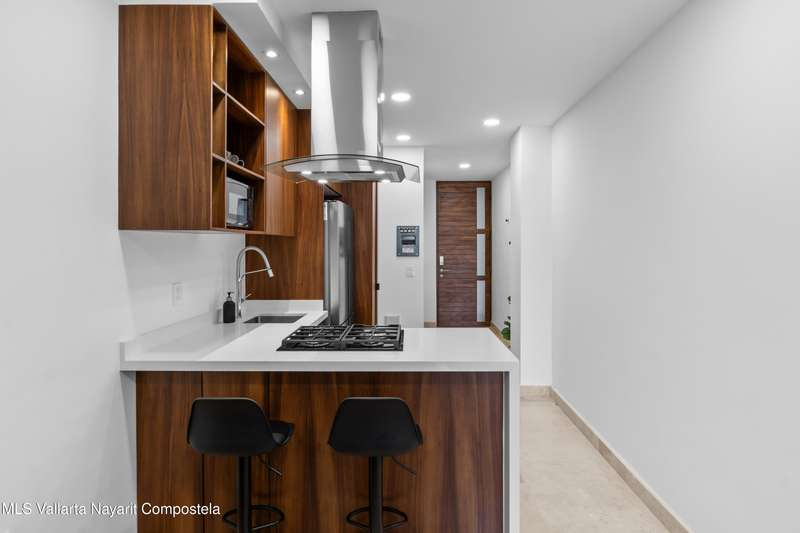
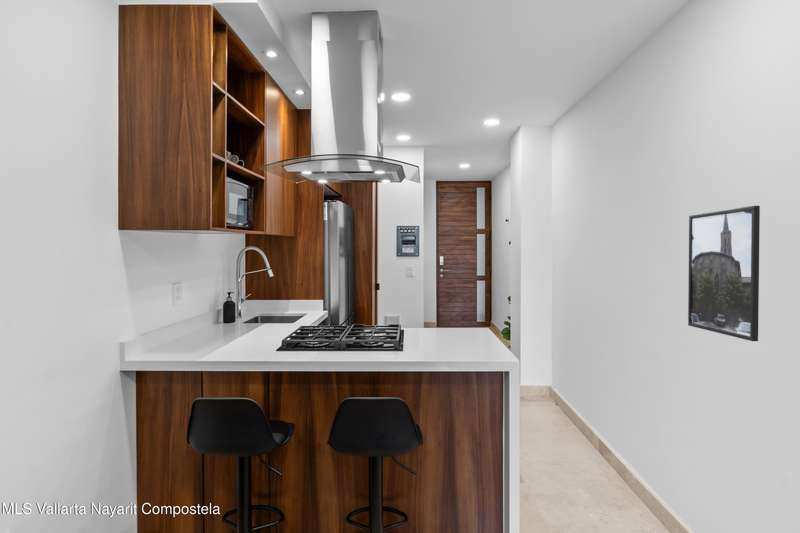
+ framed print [687,205,761,342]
